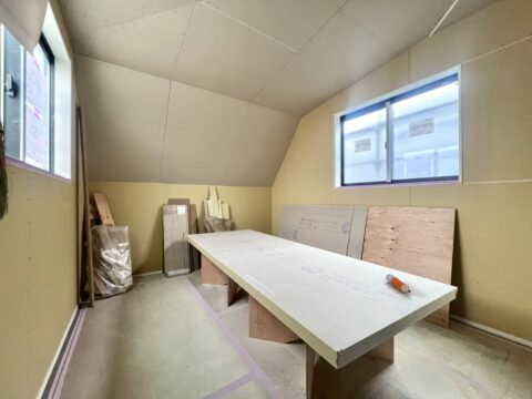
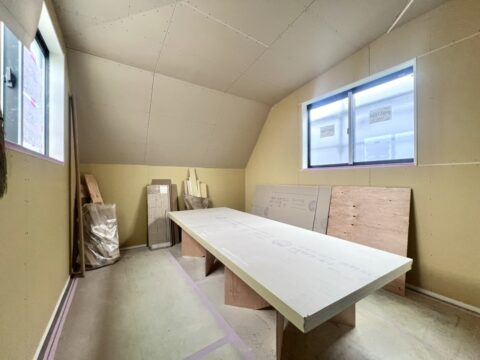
- pencil [385,273,412,294]
